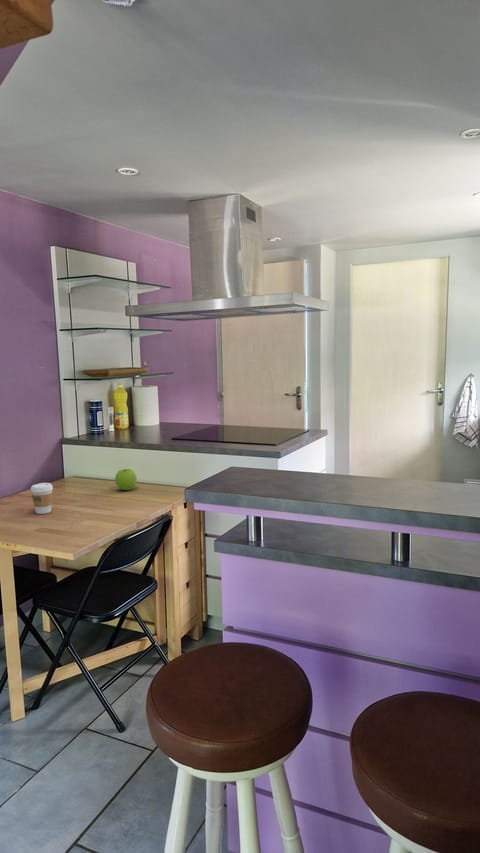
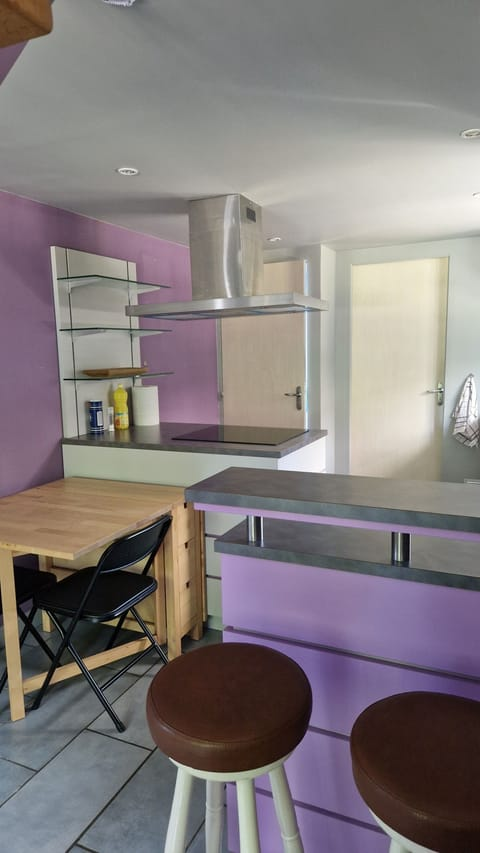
- apple [114,468,138,491]
- coffee cup [30,482,54,515]
